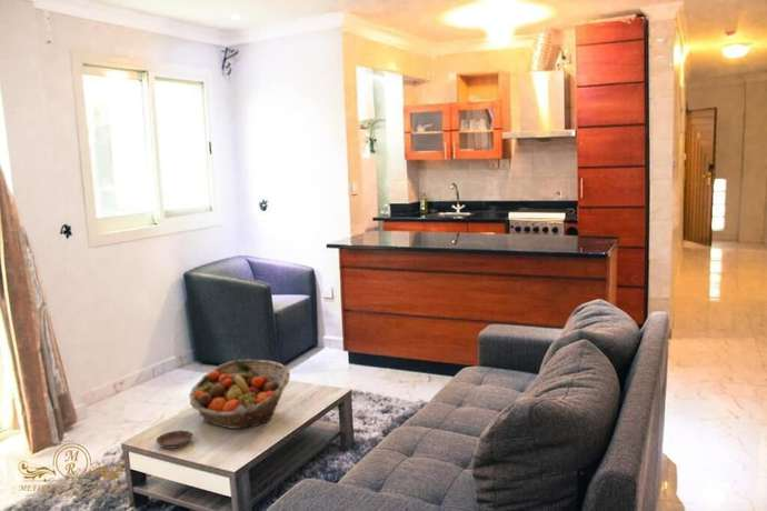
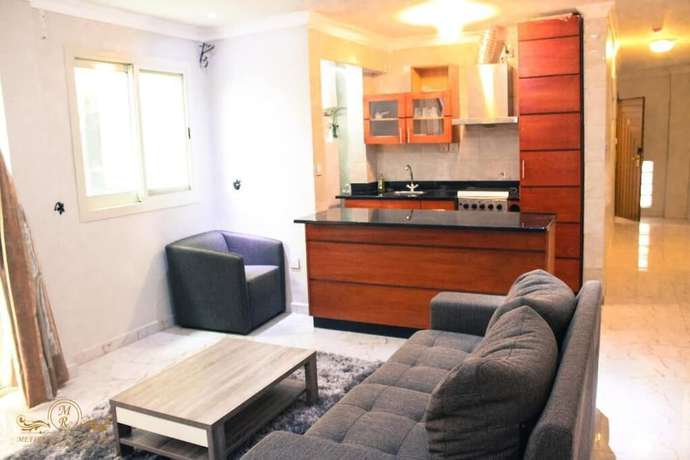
- fruit basket [188,359,291,430]
- saucer [155,430,193,450]
